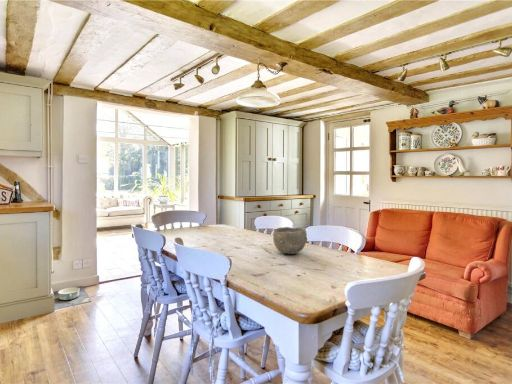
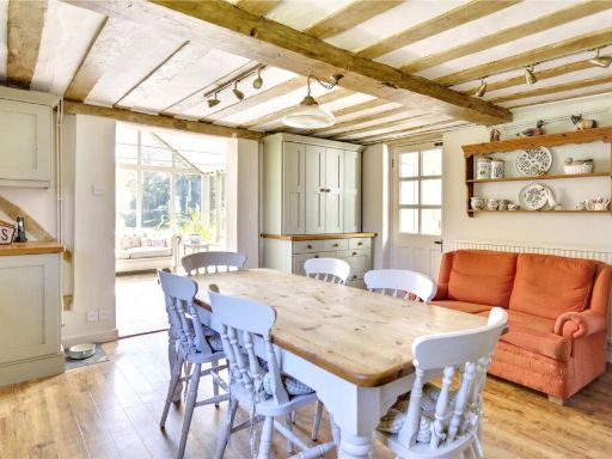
- bowl [272,226,308,255]
